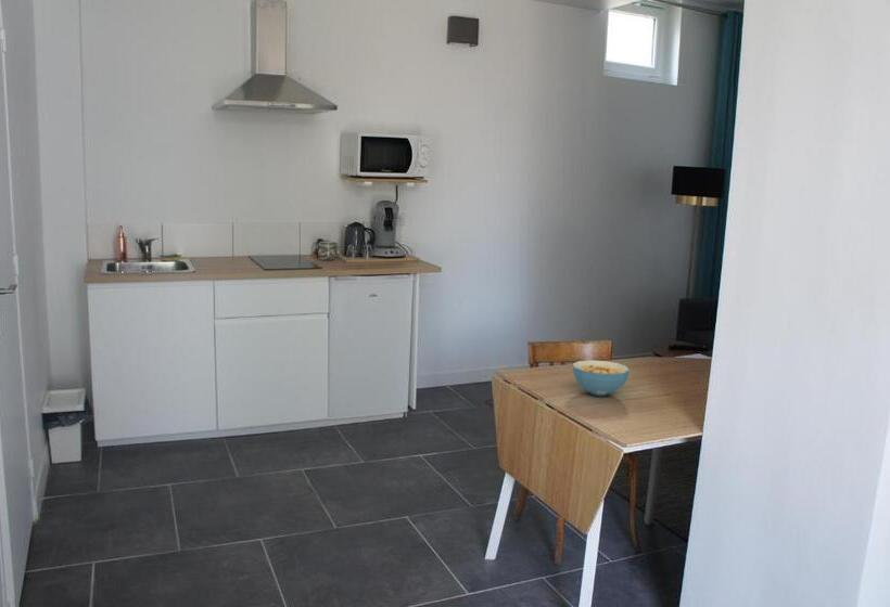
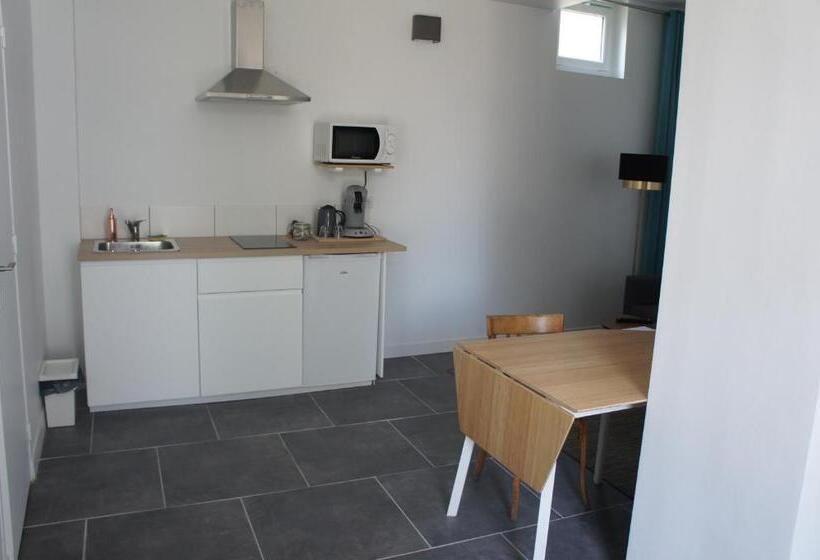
- cereal bowl [571,359,631,397]
